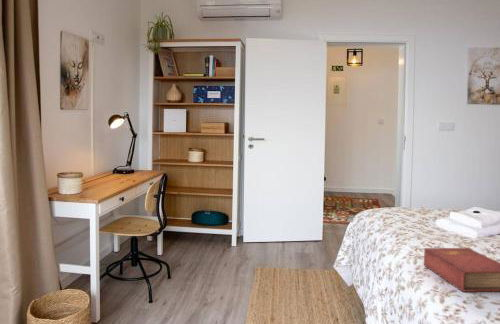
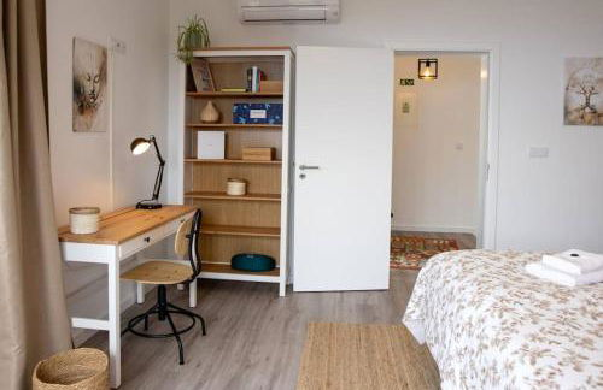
- book [423,247,500,293]
